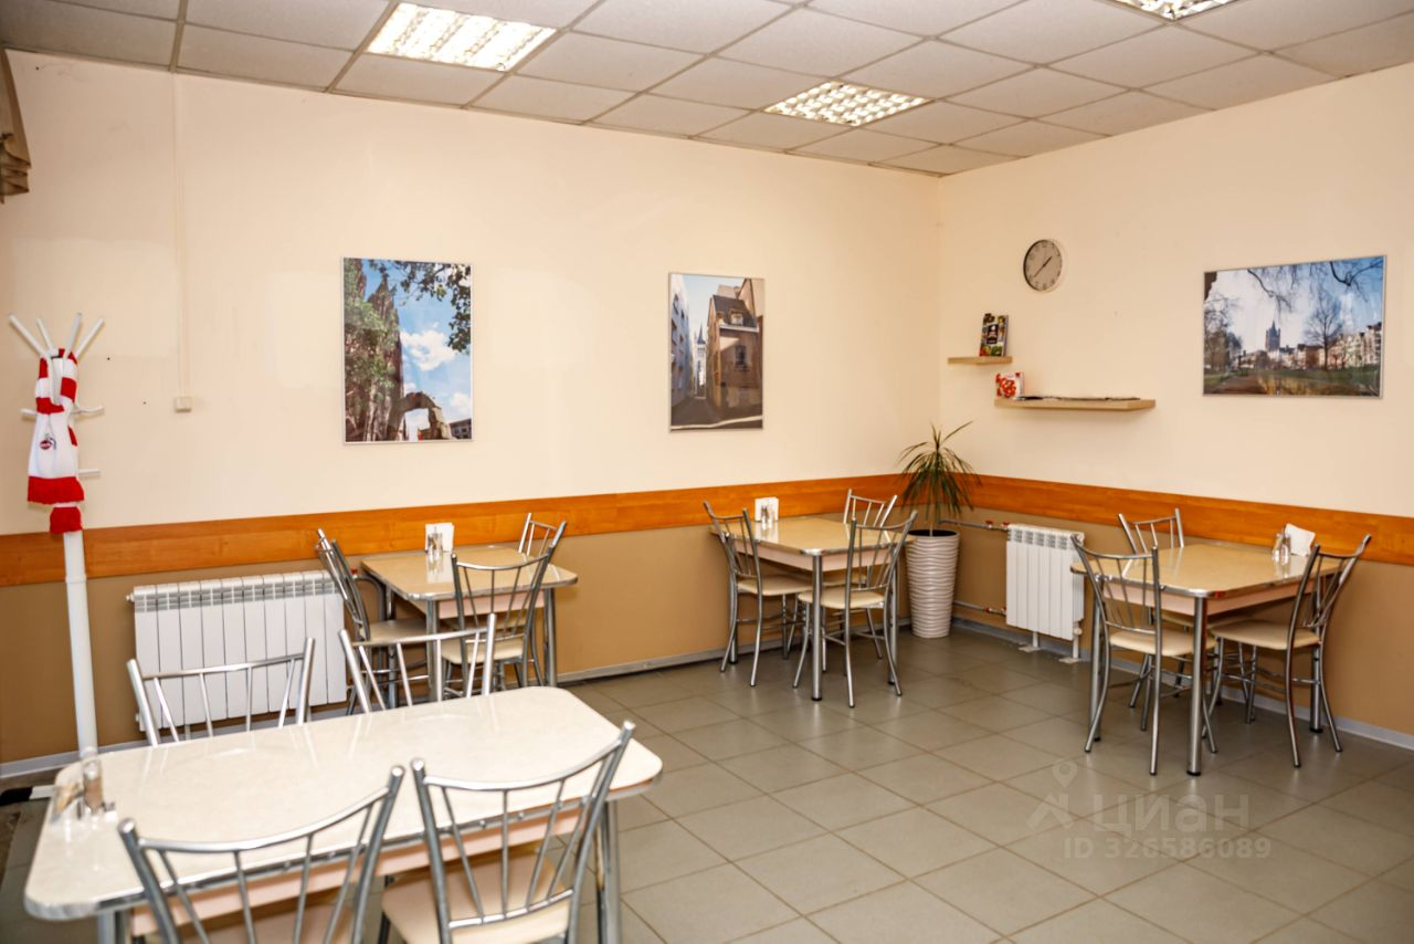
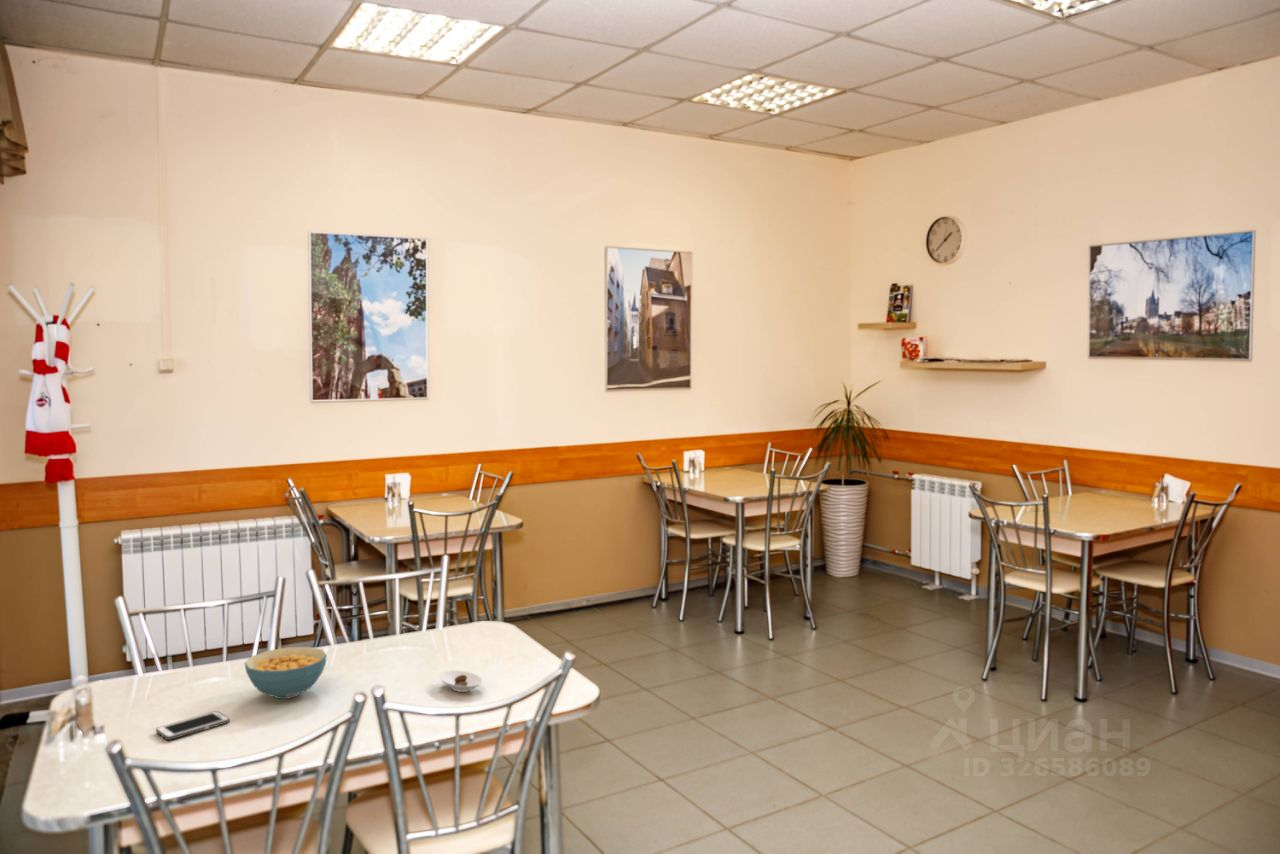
+ saucer [437,669,483,693]
+ cereal bowl [244,646,328,700]
+ cell phone [155,710,231,741]
